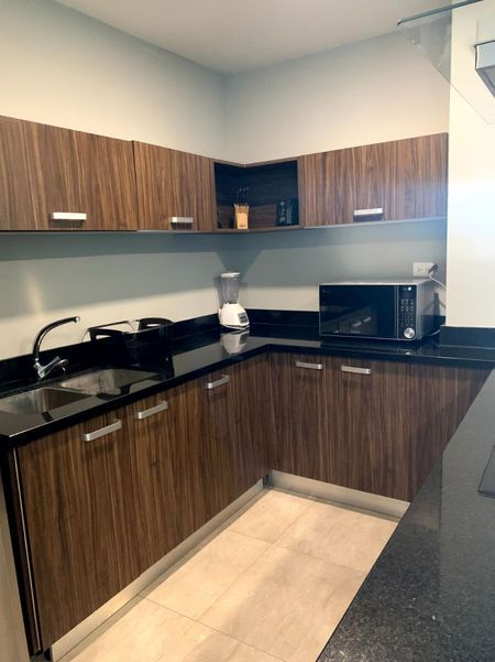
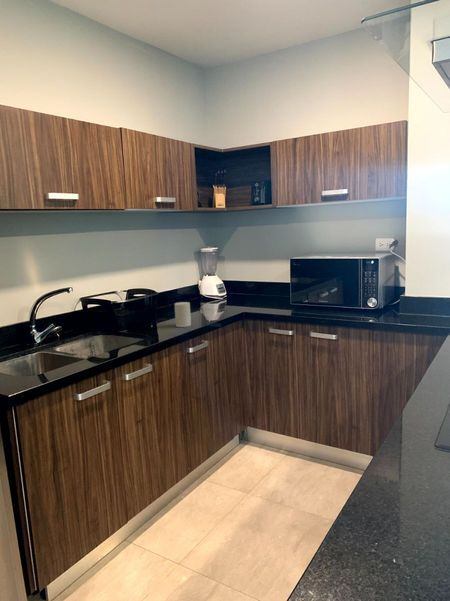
+ cup [174,301,192,328]
